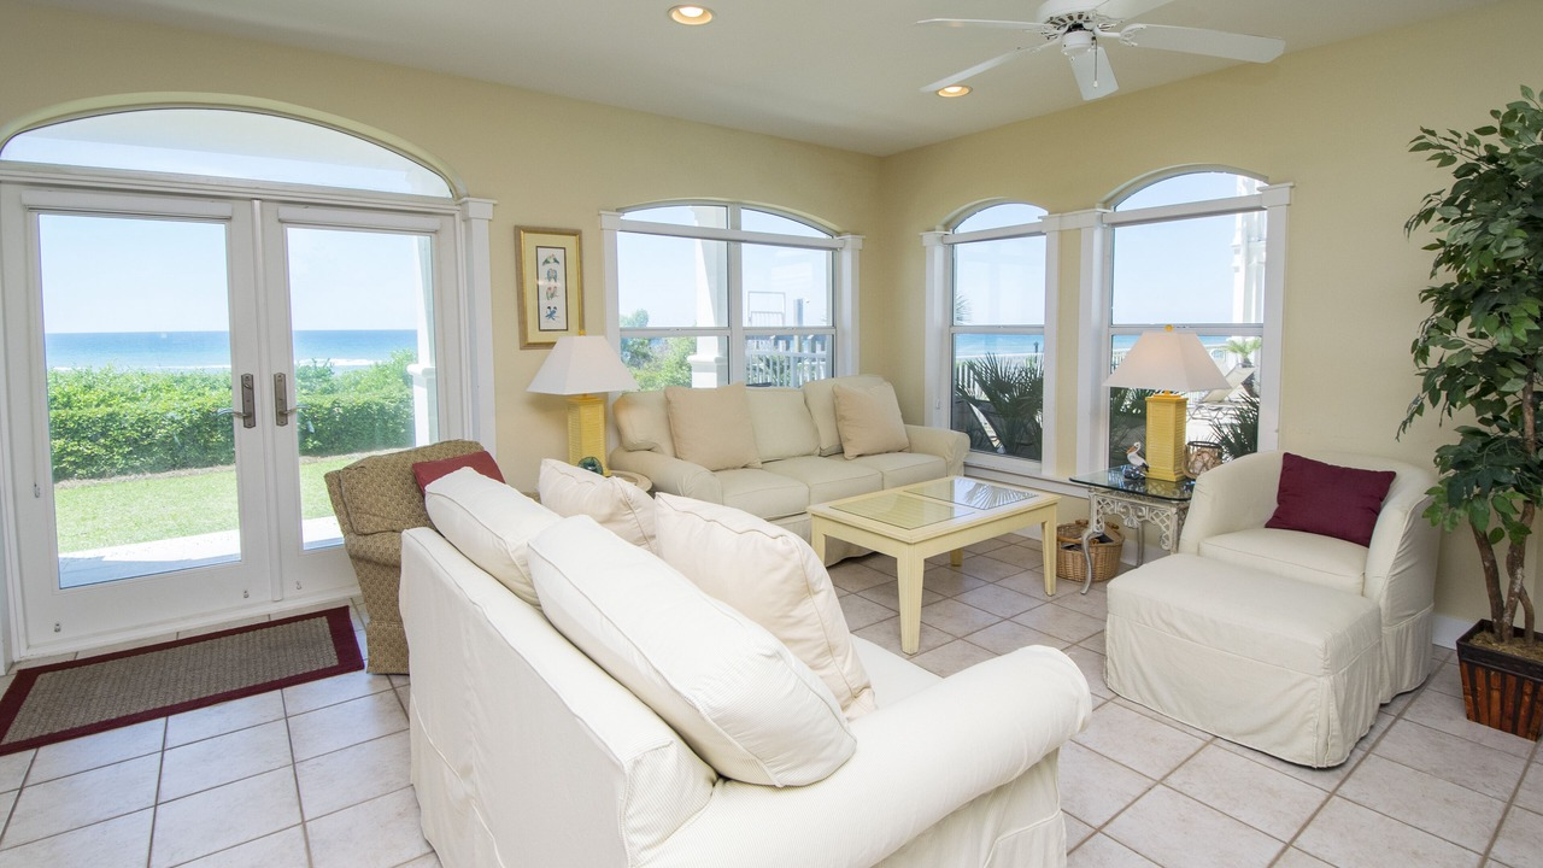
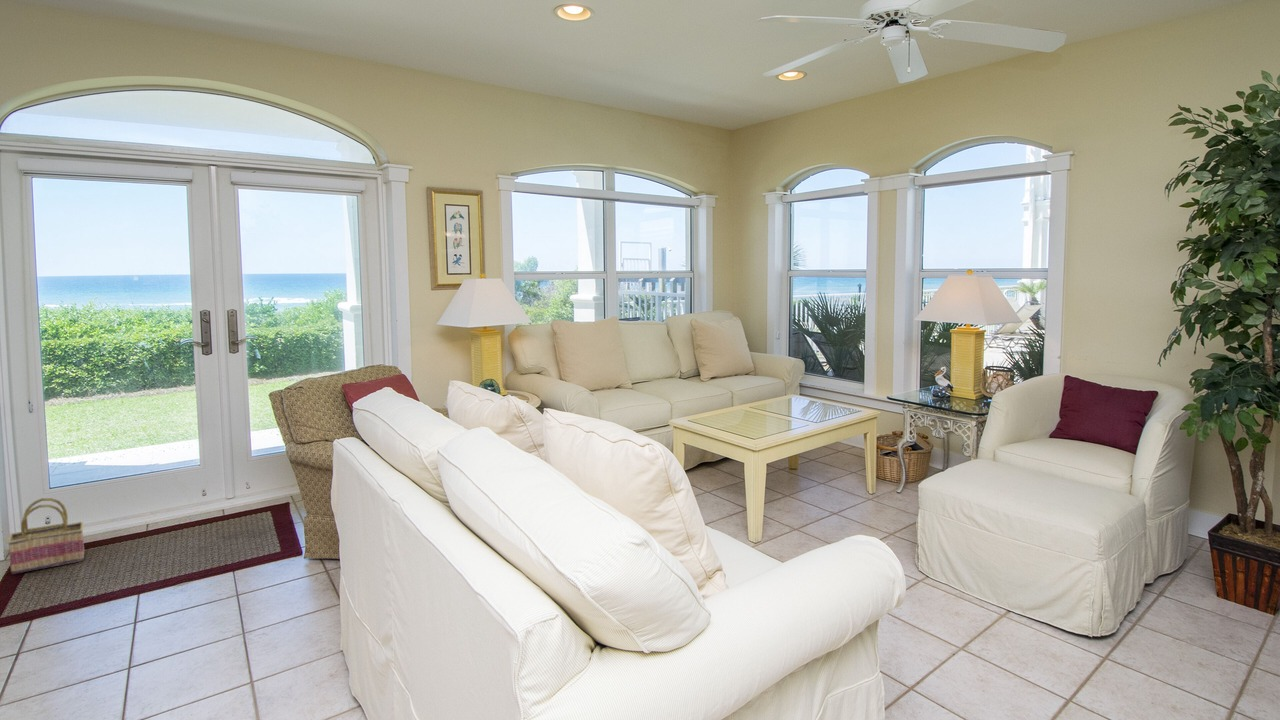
+ basket [6,497,85,575]
